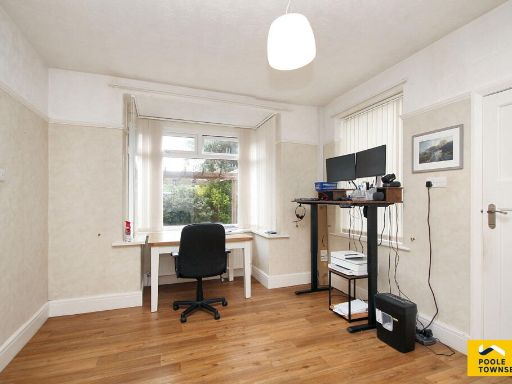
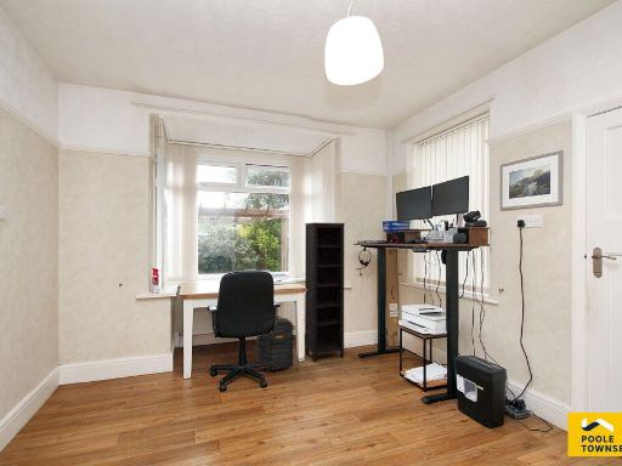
+ bookcase [304,222,346,364]
+ backpack [253,314,296,373]
